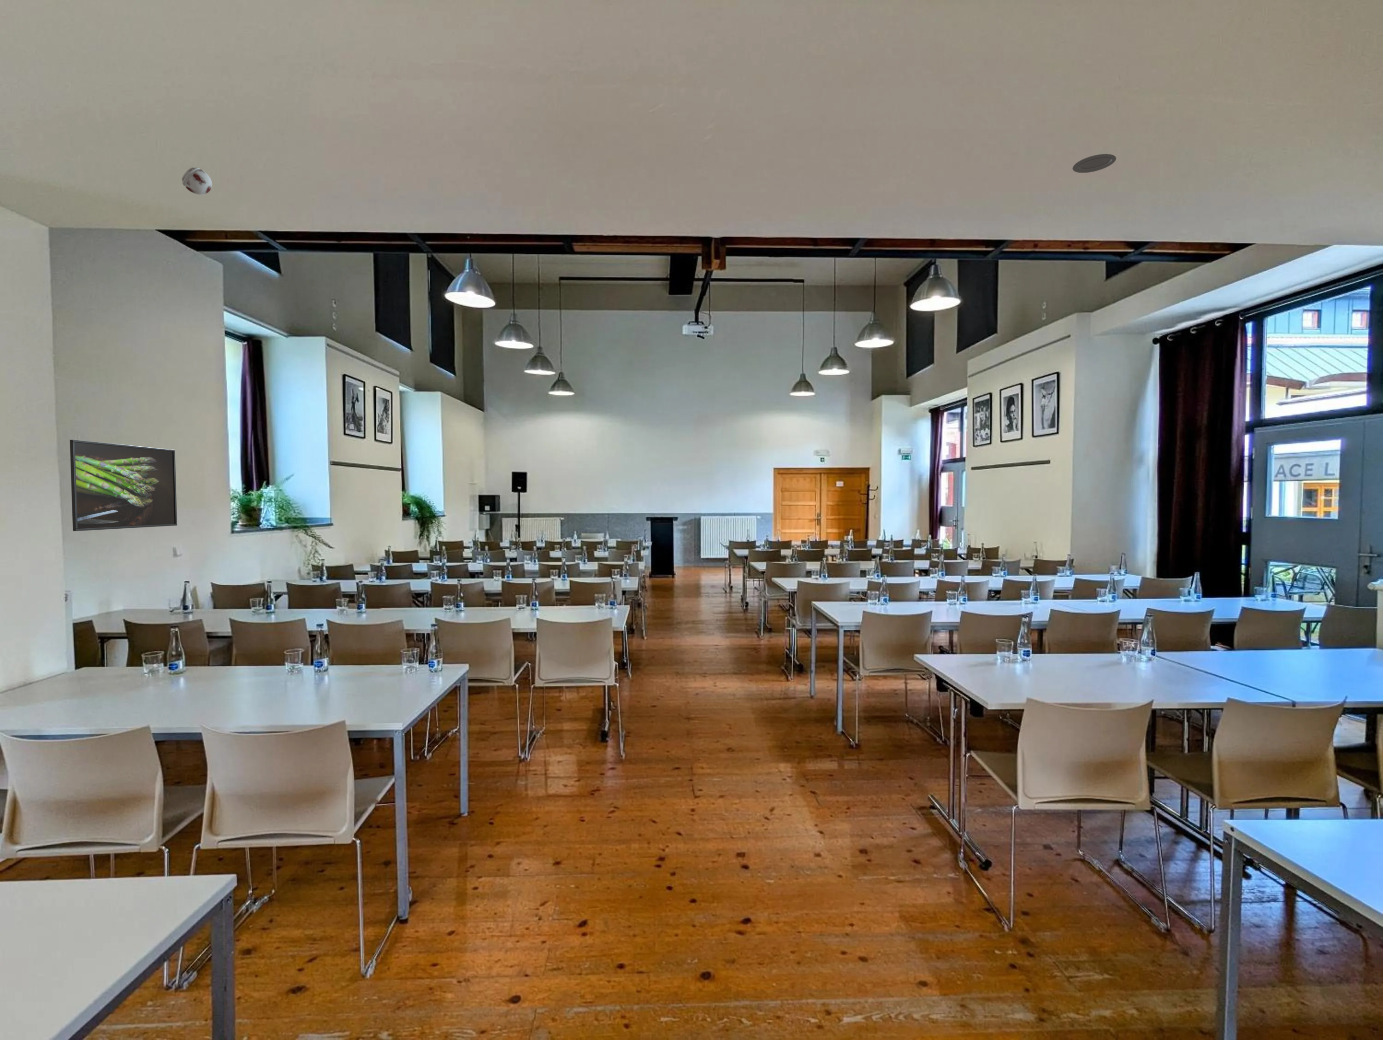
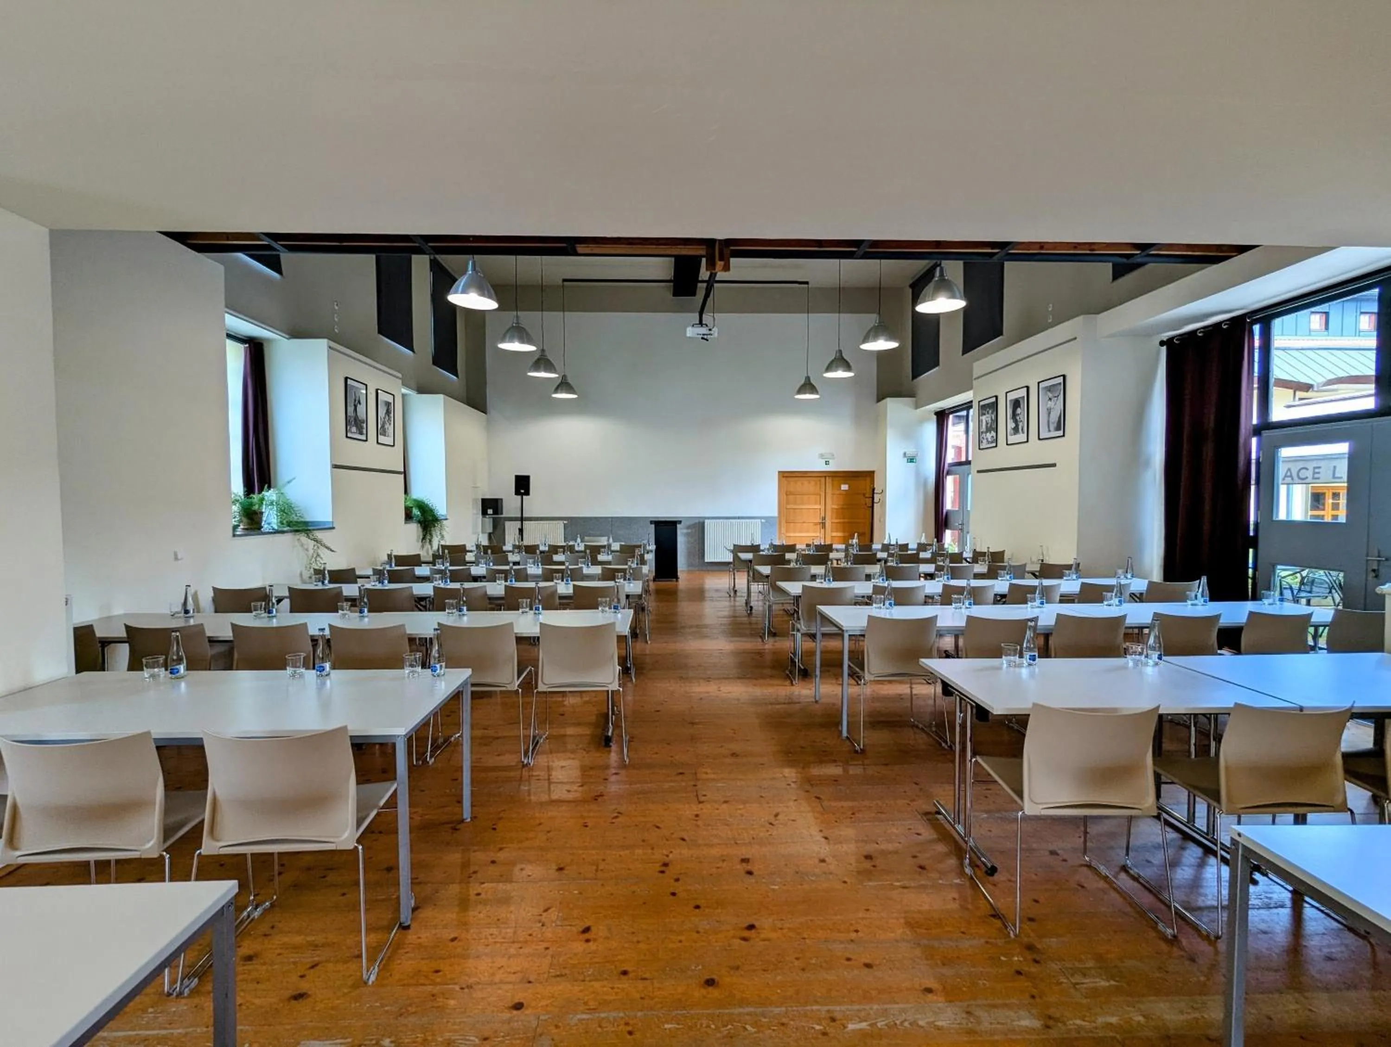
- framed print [69,439,177,532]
- smoke detector [181,167,212,196]
- recessed light [1071,153,1116,174]
